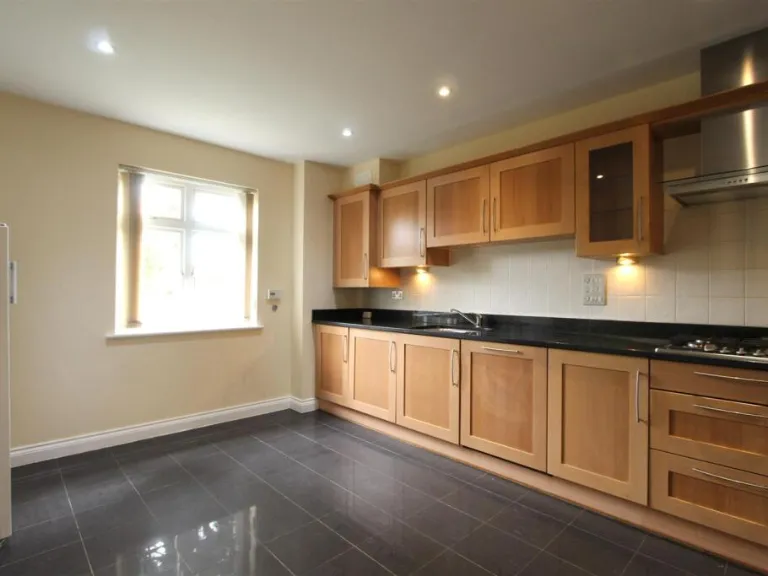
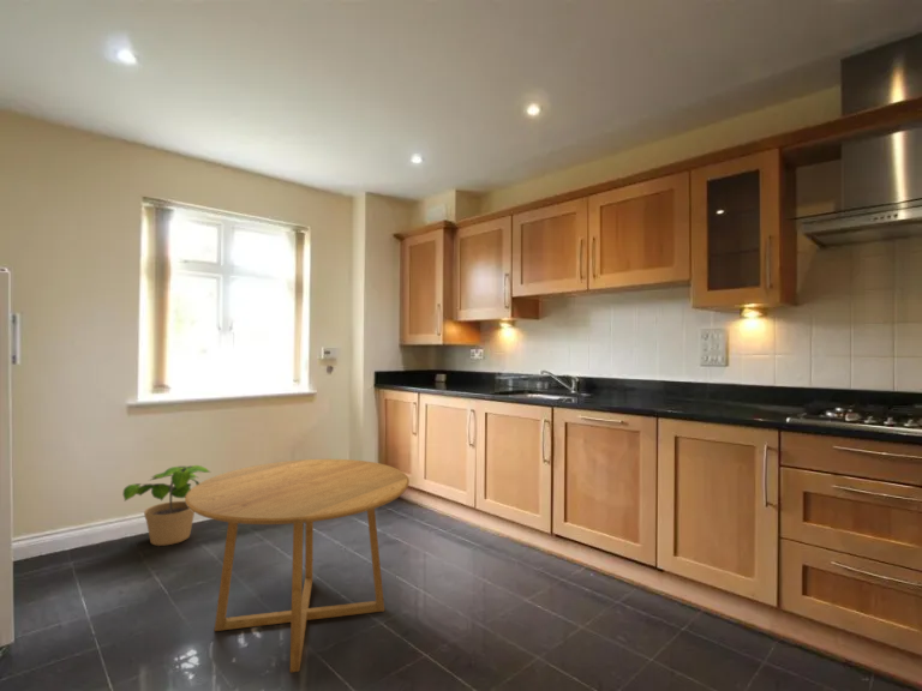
+ round table [184,458,411,674]
+ potted plant [121,464,212,547]
